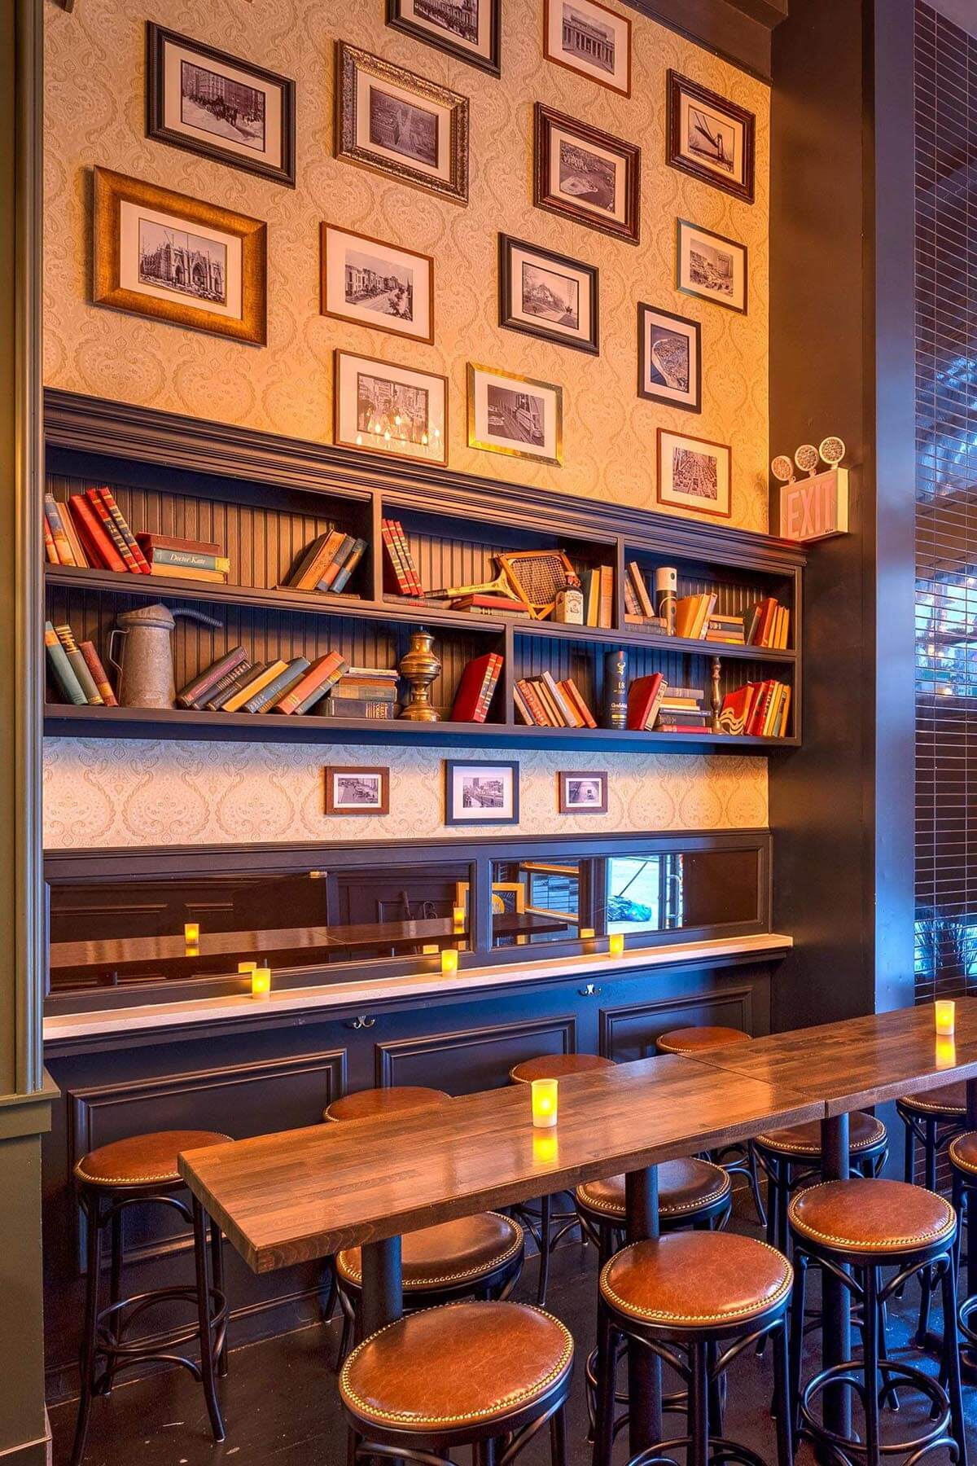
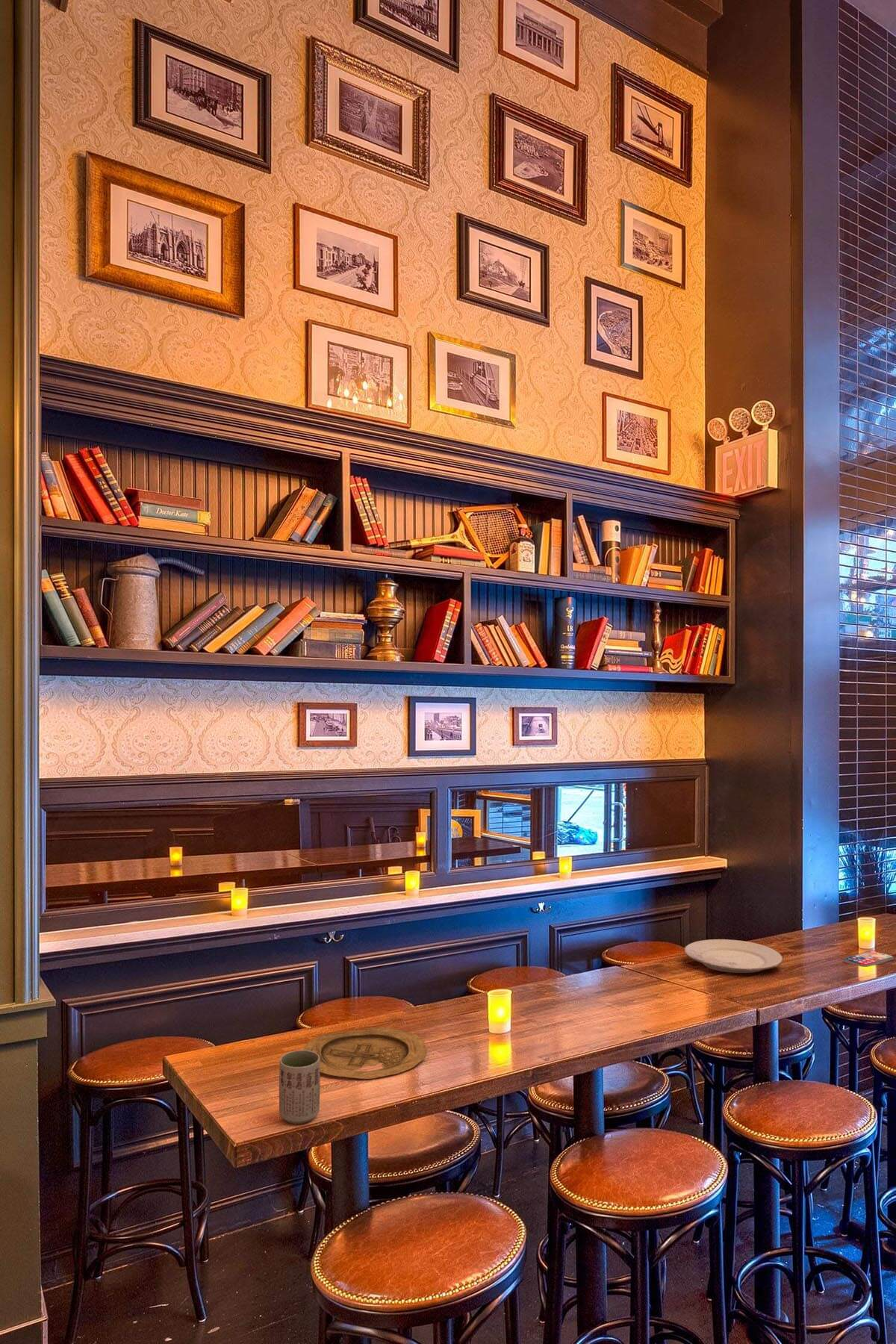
+ smartphone [843,950,895,968]
+ plate [683,939,783,974]
+ cup [279,1049,321,1124]
+ plate [303,1027,428,1080]
